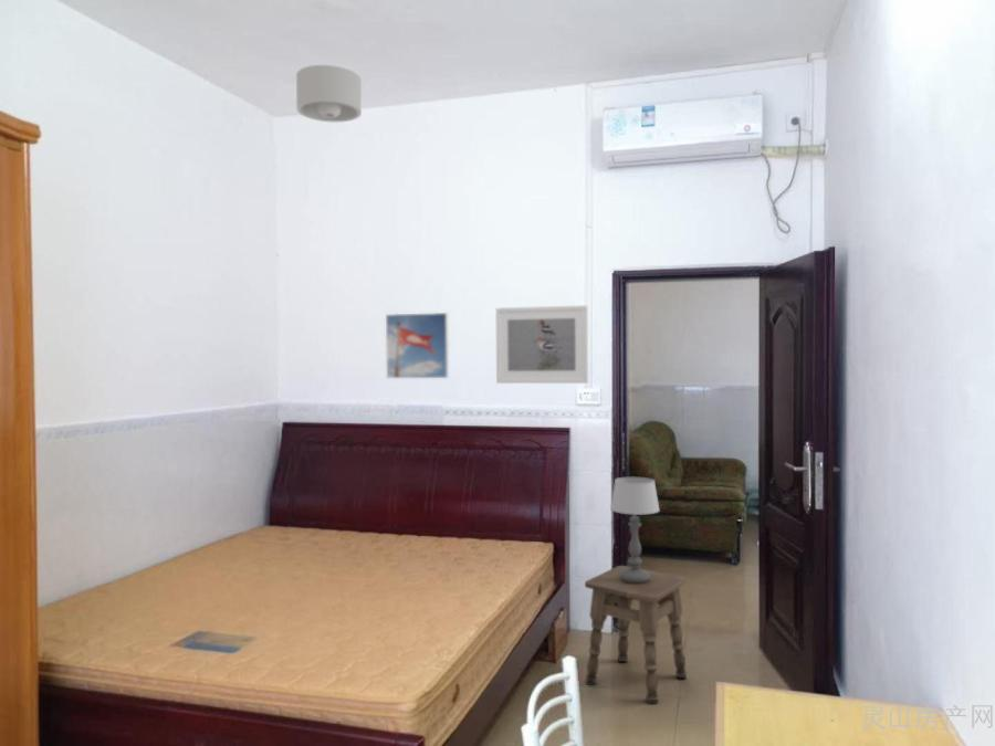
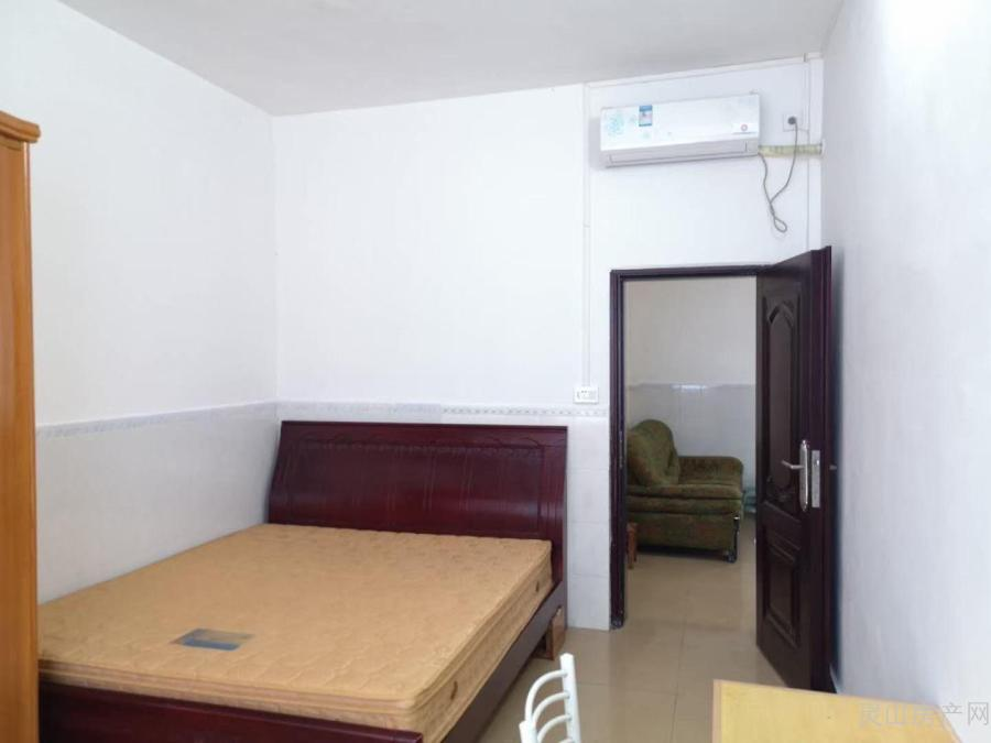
- ceiling light [295,64,363,123]
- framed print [385,312,450,379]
- table lamp [609,476,661,584]
- side table [584,565,688,705]
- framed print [495,304,589,385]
